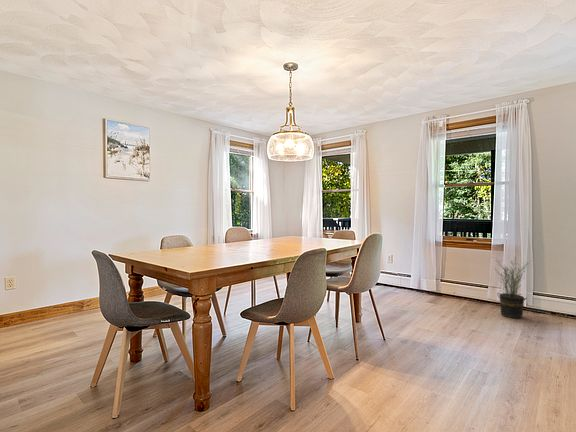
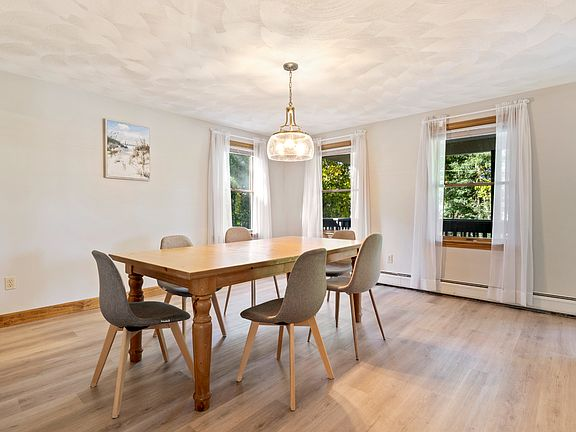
- potted plant [492,256,534,319]
